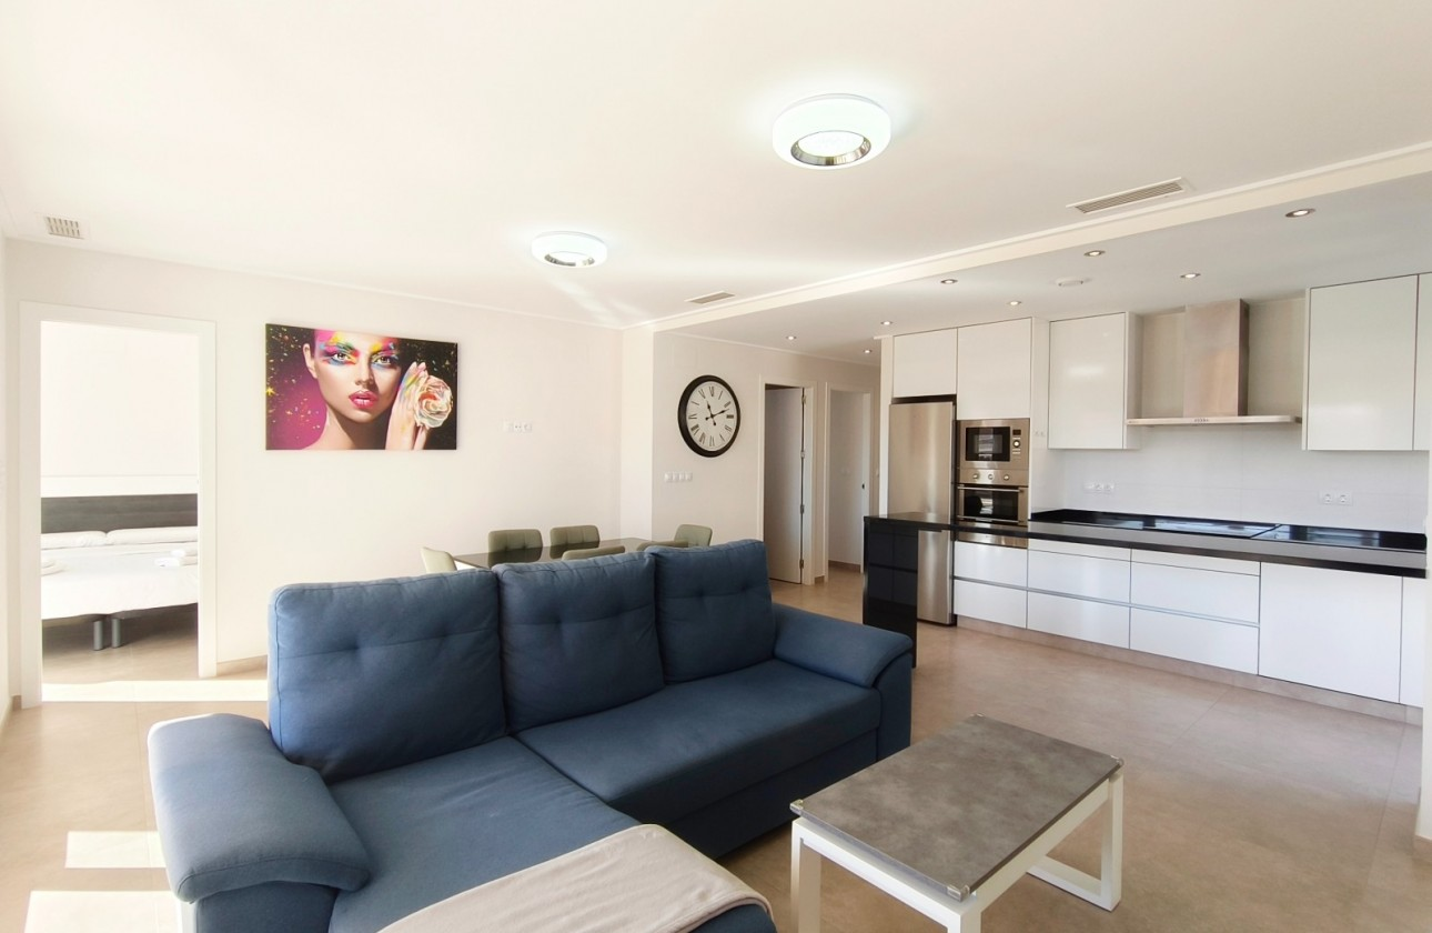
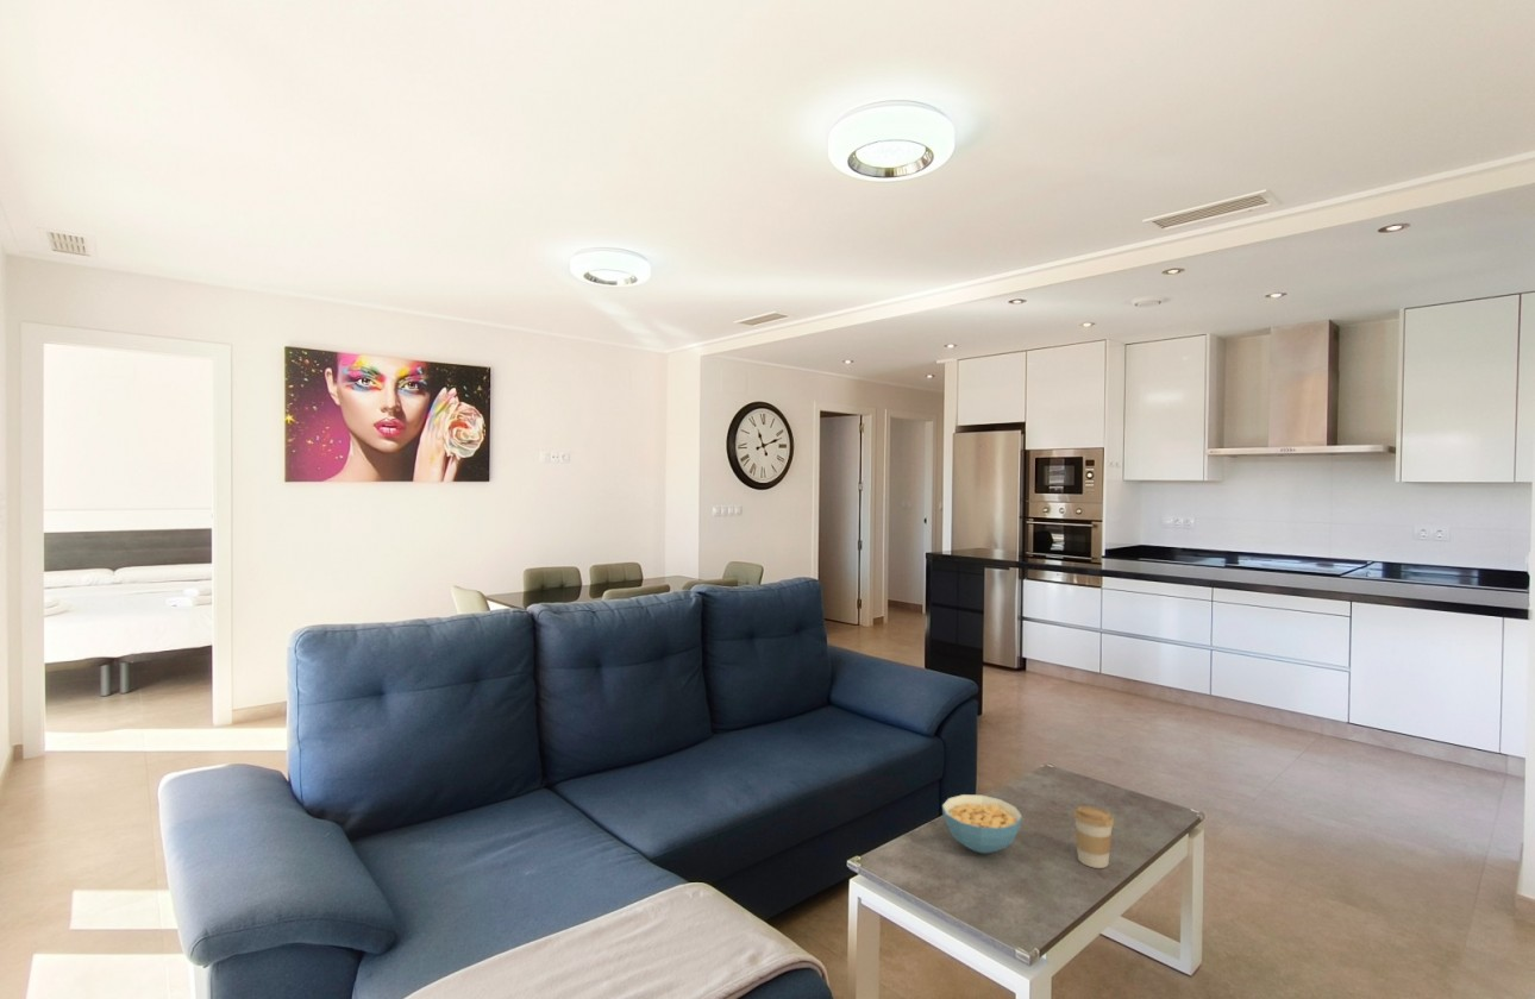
+ cereal bowl [941,793,1023,855]
+ coffee cup [1072,805,1115,869]
